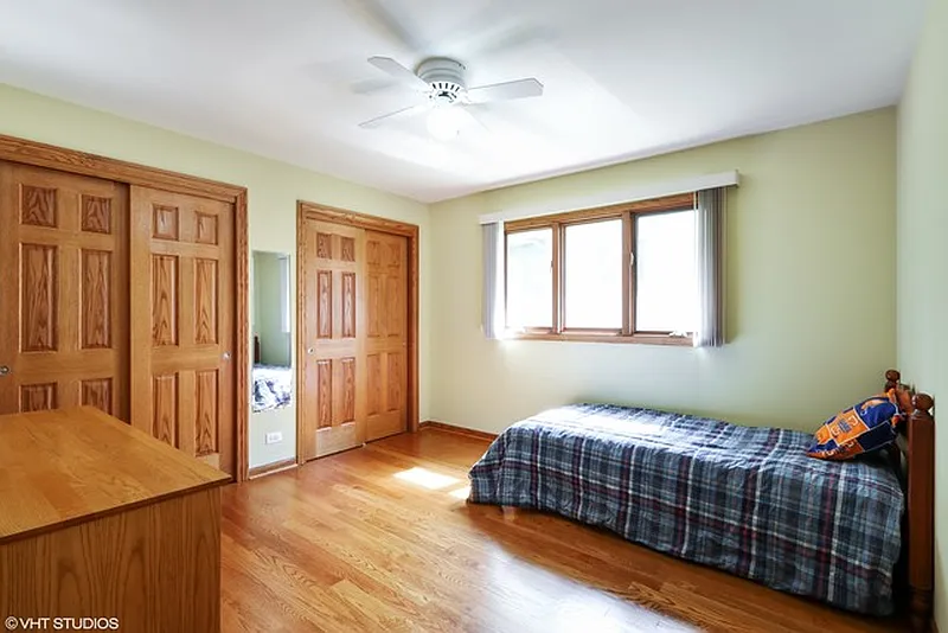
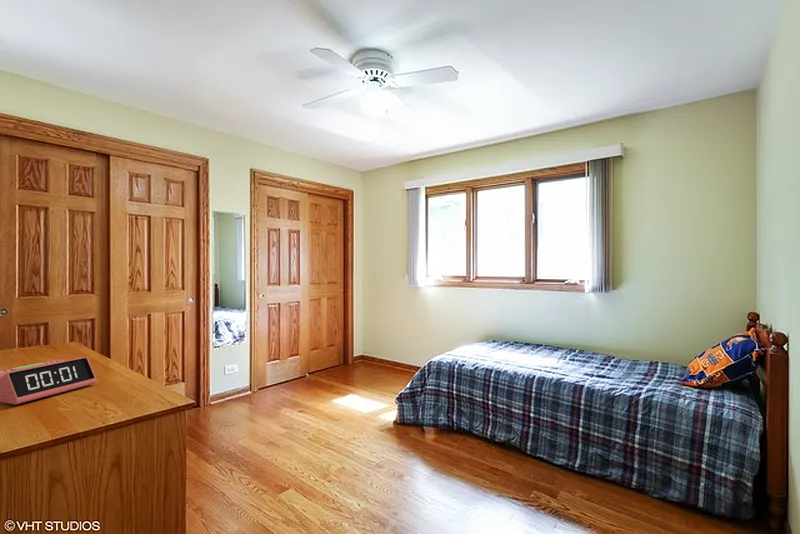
+ alarm clock [0,356,98,405]
